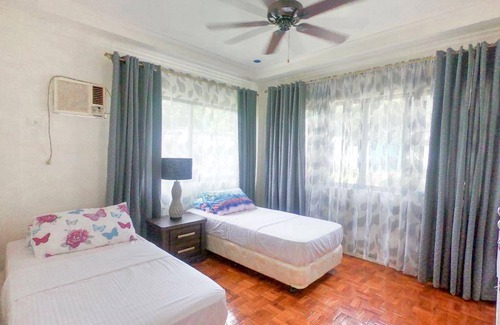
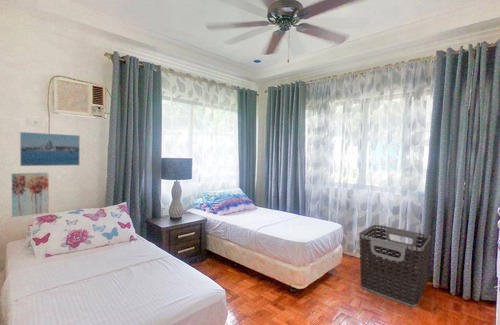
+ clothes hamper [358,223,432,308]
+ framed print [19,131,81,167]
+ wall art [11,171,50,218]
